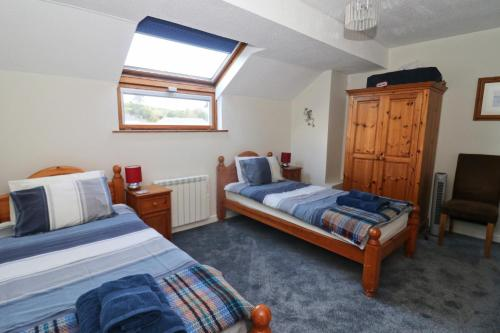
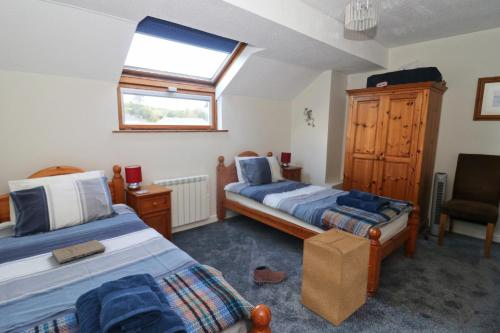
+ shoe [251,265,287,285]
+ cardboard box [300,227,372,327]
+ book [50,239,107,264]
